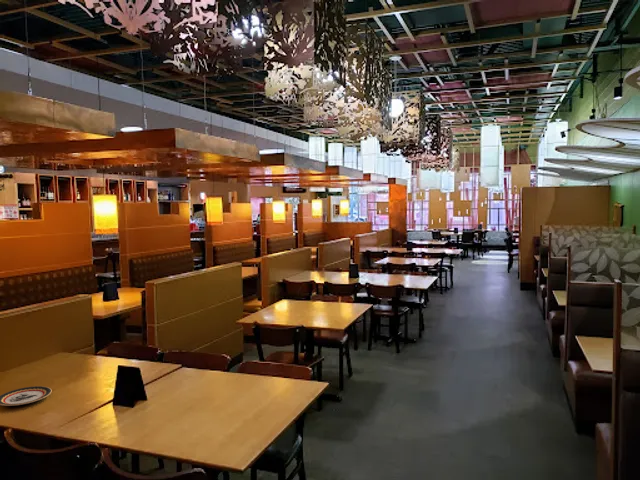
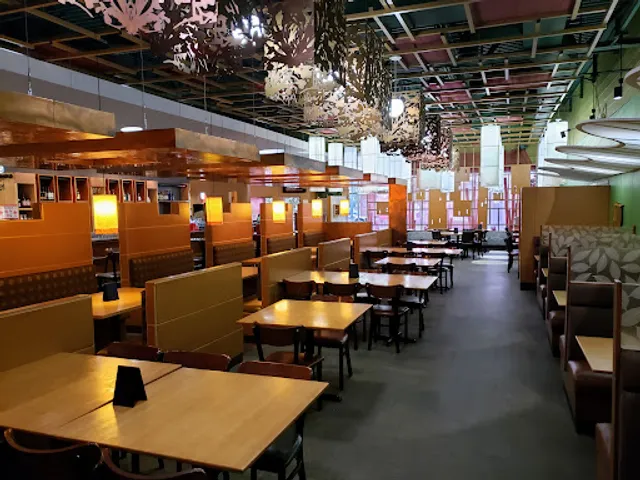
- plate [0,385,53,407]
